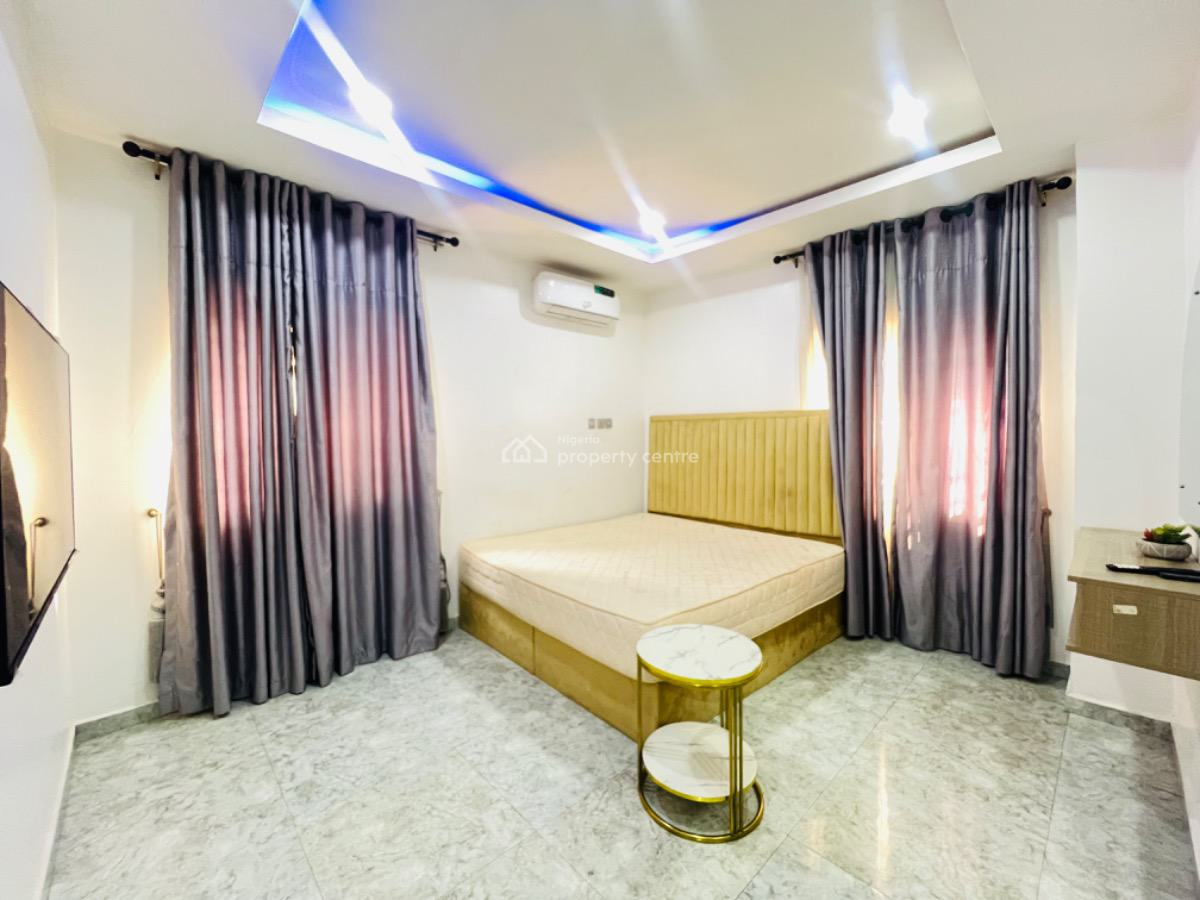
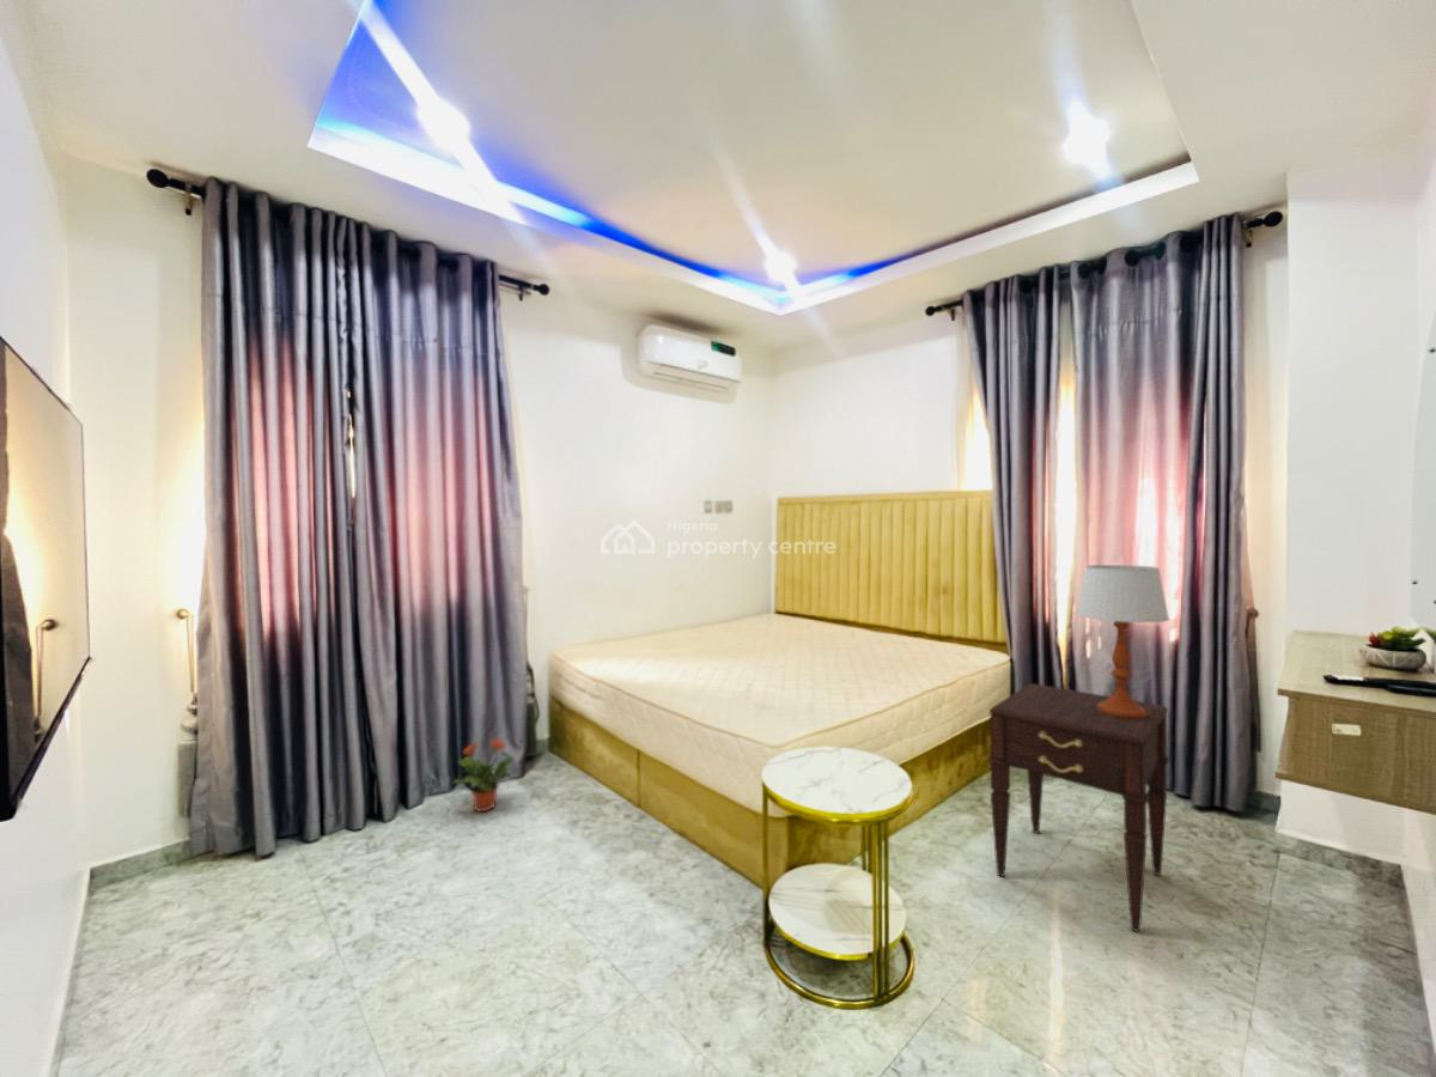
+ potted plant [451,738,516,813]
+ nightstand [987,682,1170,933]
+ table lamp [1076,564,1170,719]
